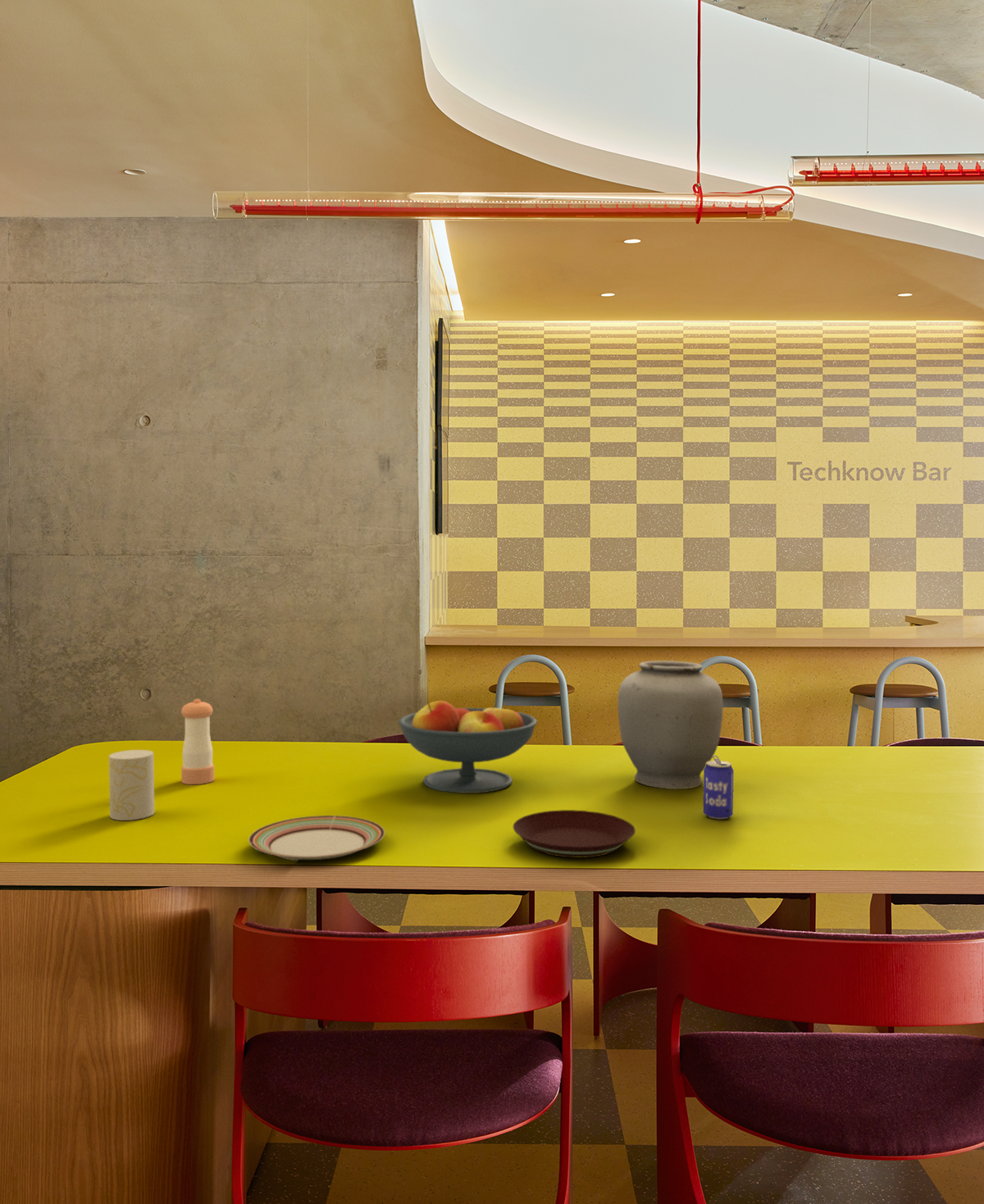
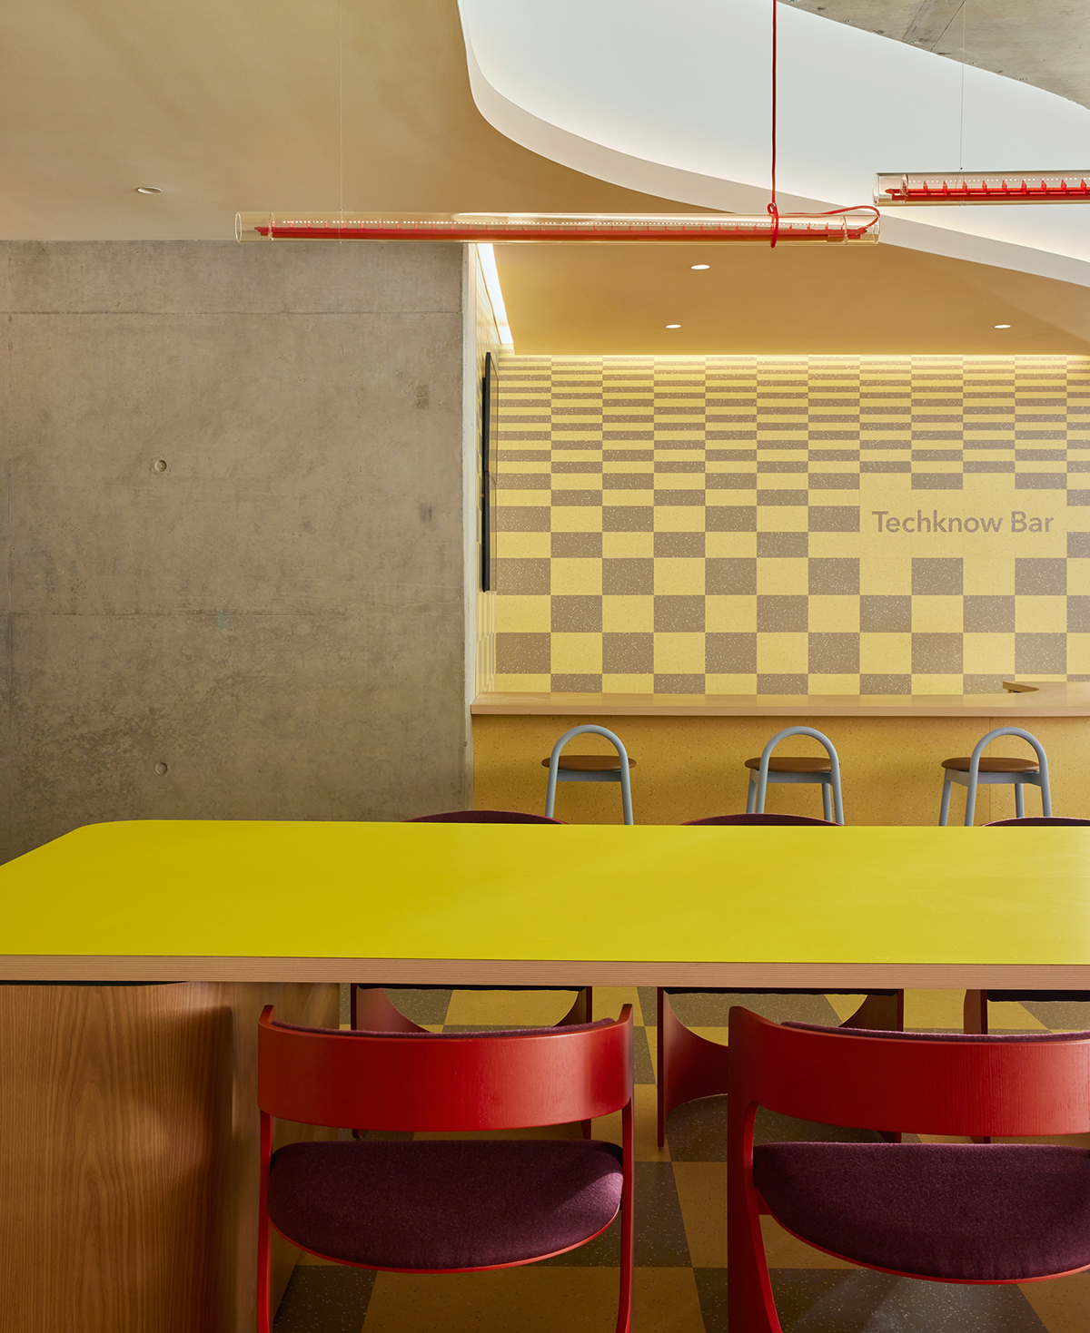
- plate [512,809,636,859]
- cup [108,749,155,821]
- fruit bowl [398,700,538,794]
- pepper shaker [180,698,215,785]
- plate [248,815,385,861]
- beer can [703,755,735,820]
- vase [617,660,724,790]
